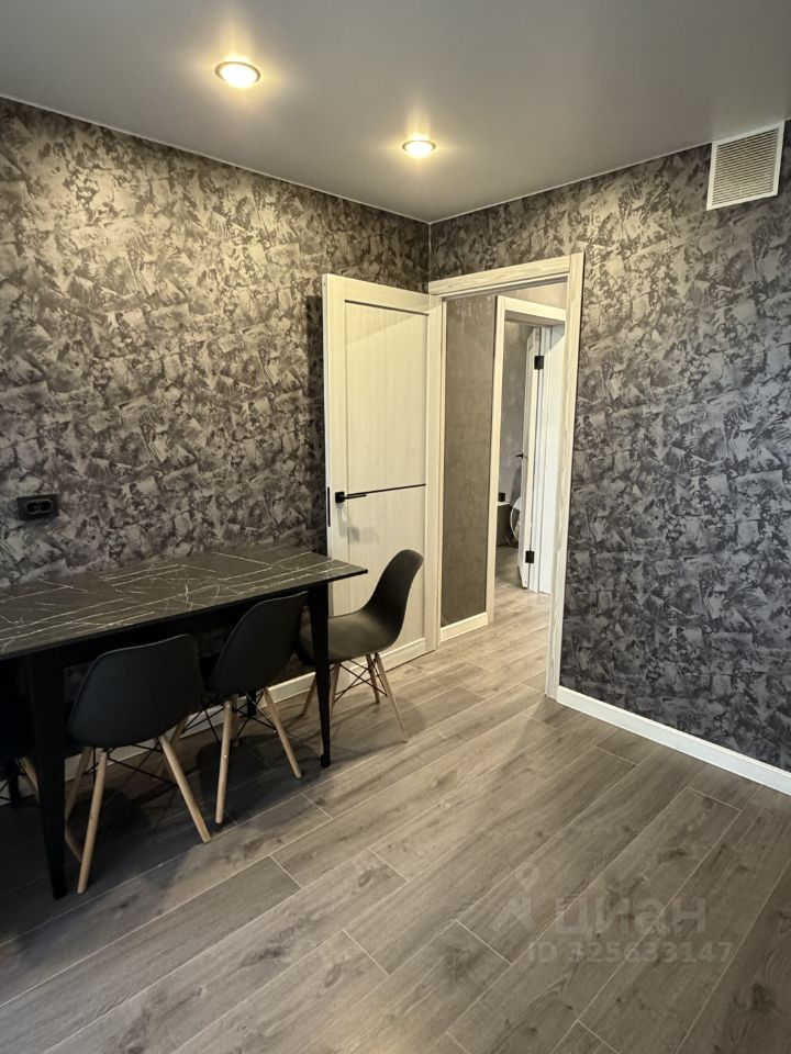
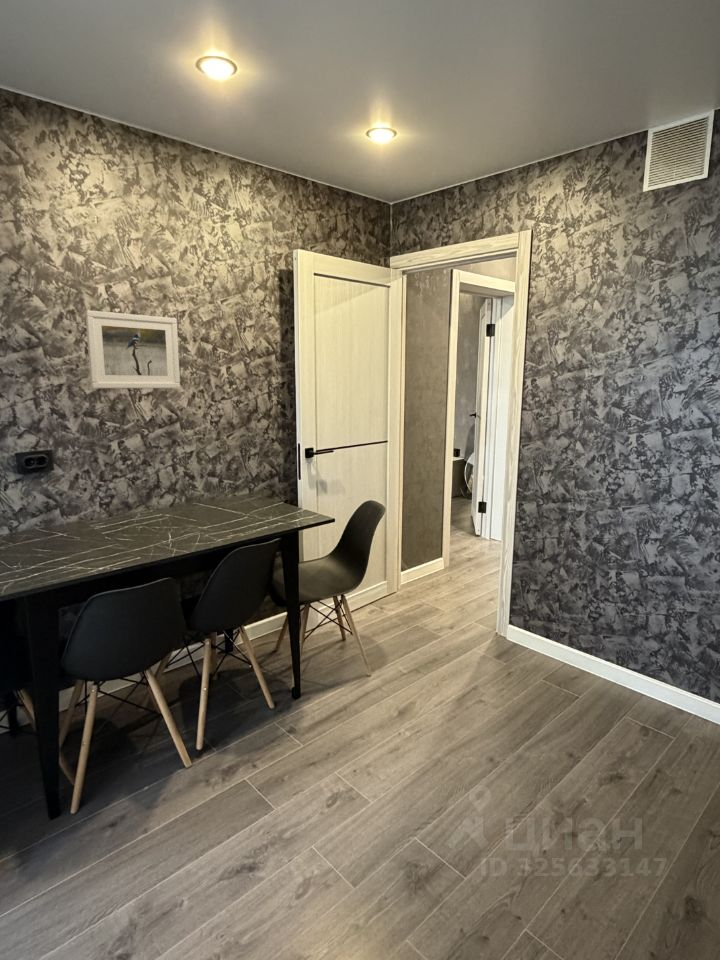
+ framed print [84,309,181,389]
